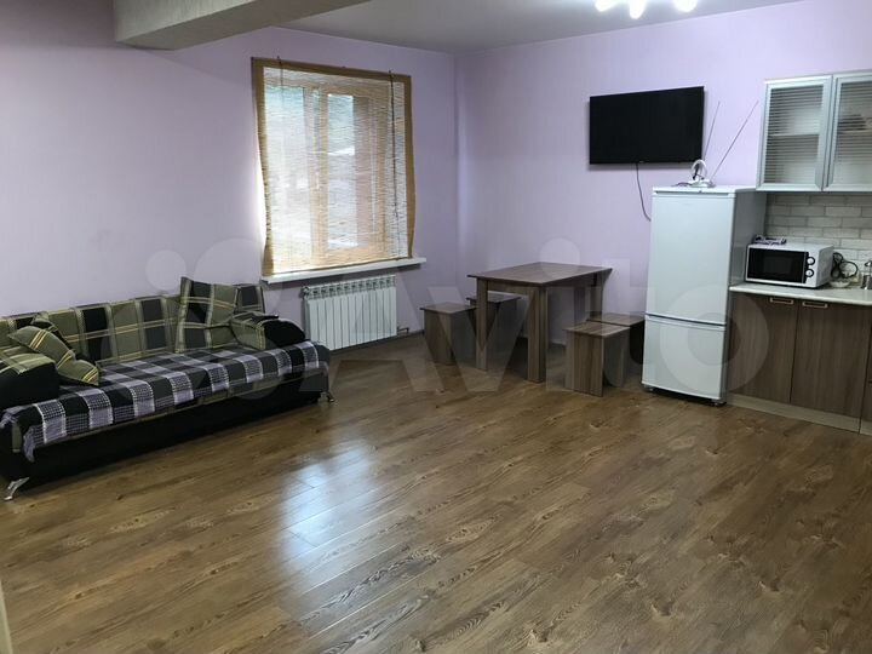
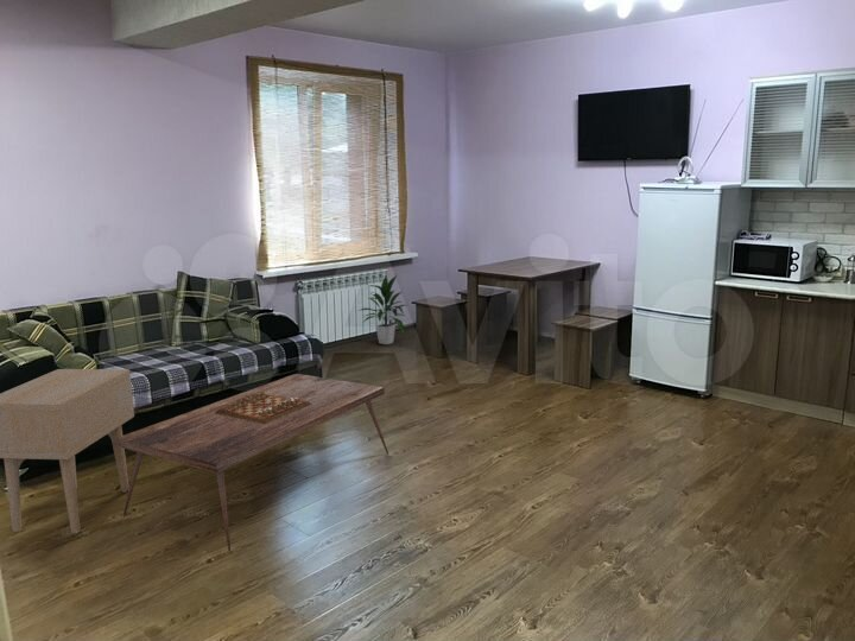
+ indoor plant [357,274,406,345]
+ coffee table [116,373,390,552]
+ side table [0,368,135,534]
